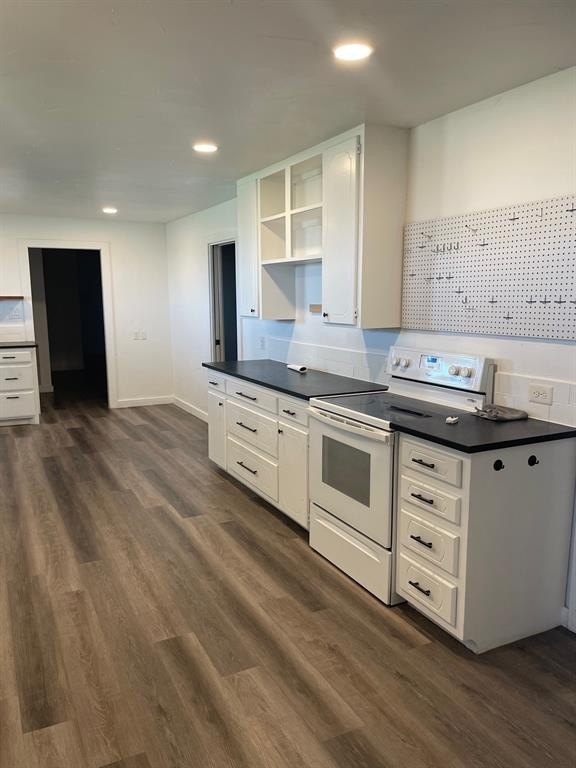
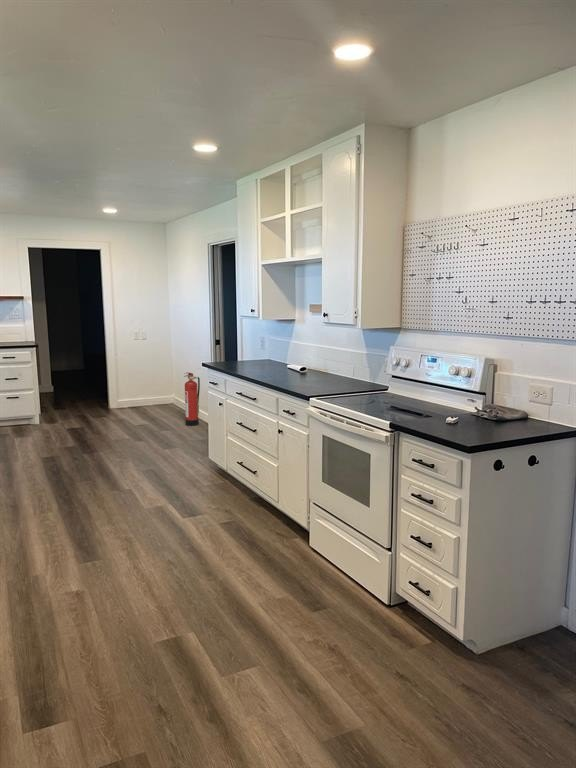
+ fire extinguisher [183,372,201,427]
